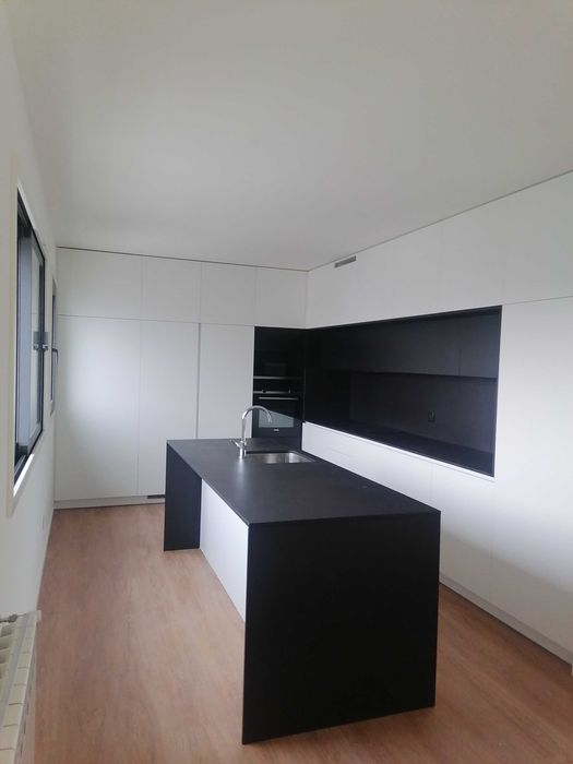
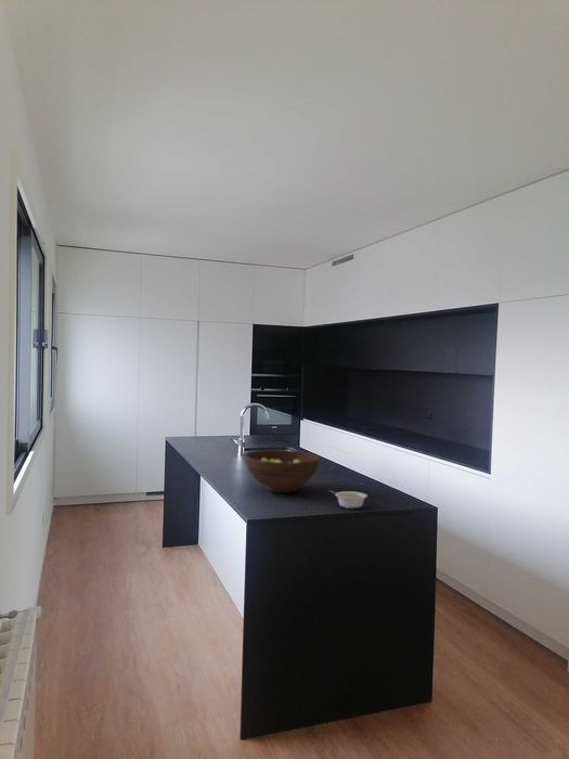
+ fruit bowl [244,449,321,493]
+ legume [328,489,368,510]
